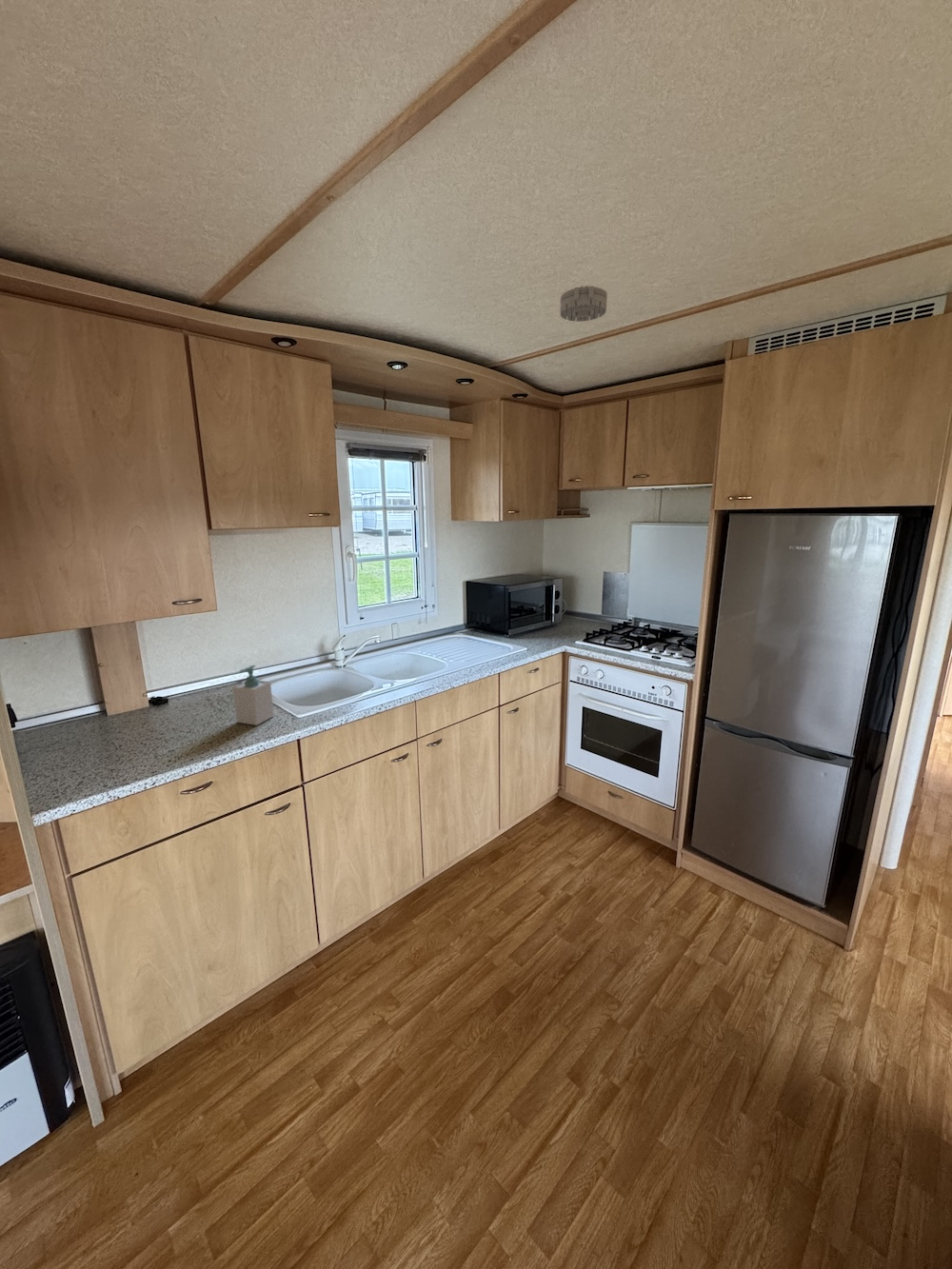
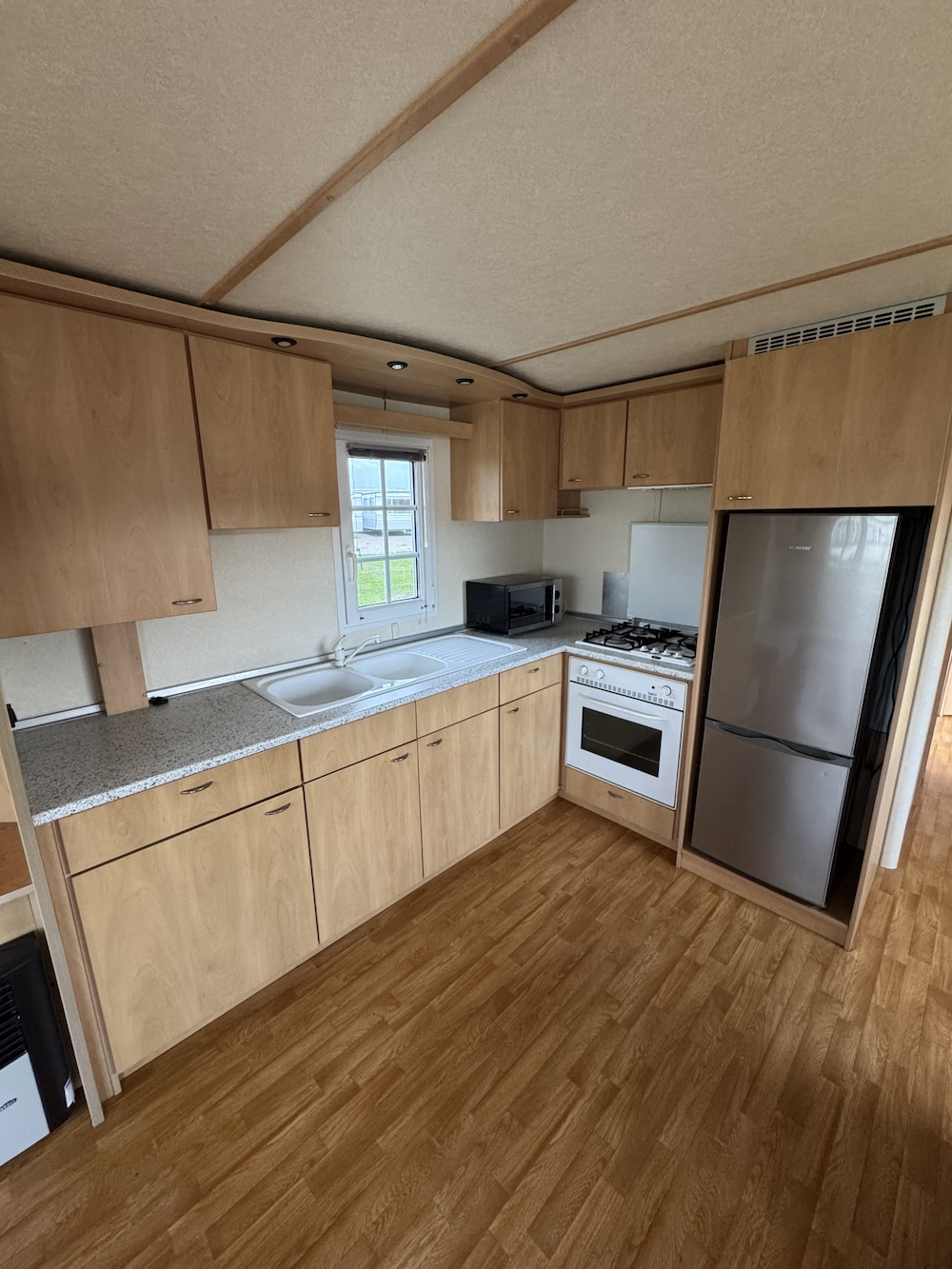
- smoke detector [559,285,608,323]
- soap bottle [231,664,275,726]
